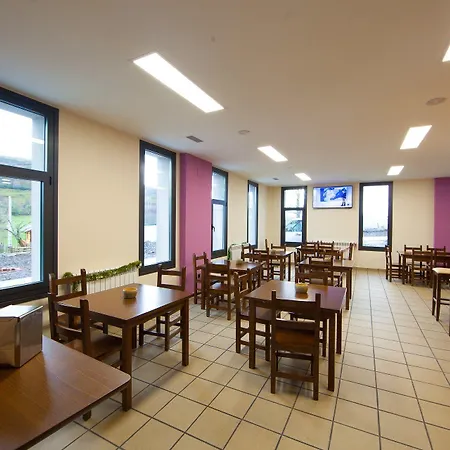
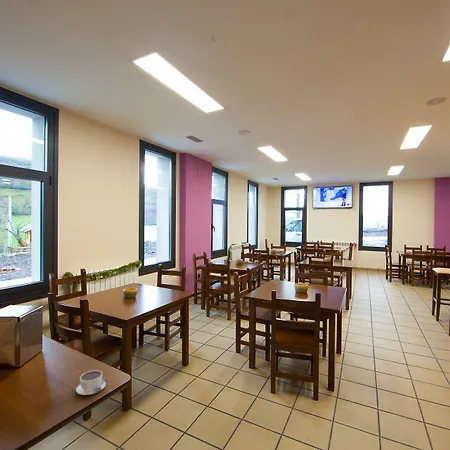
+ coffee cup [75,369,107,396]
